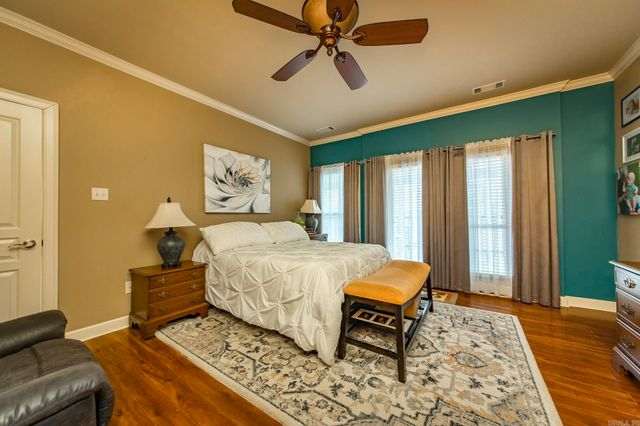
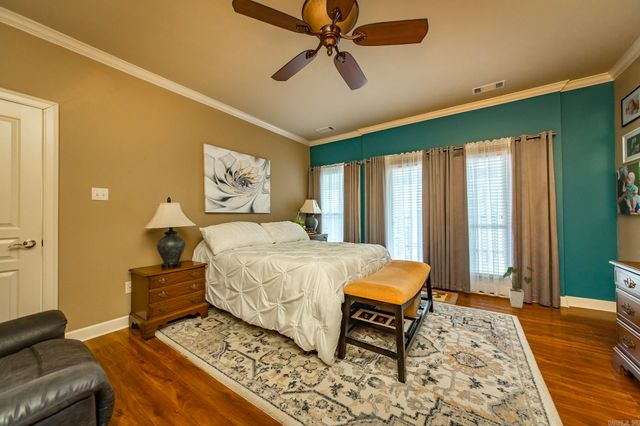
+ house plant [502,266,535,309]
